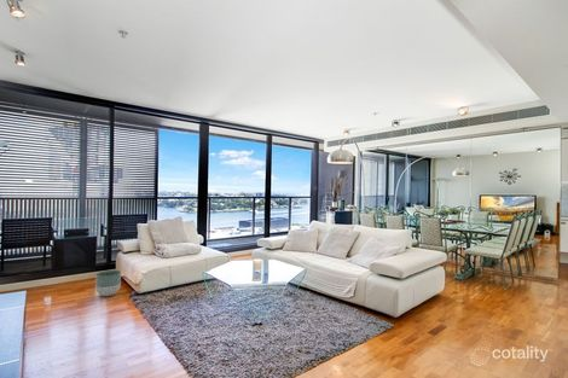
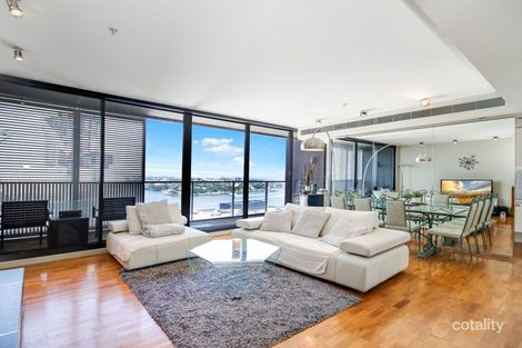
- planter [94,269,122,297]
